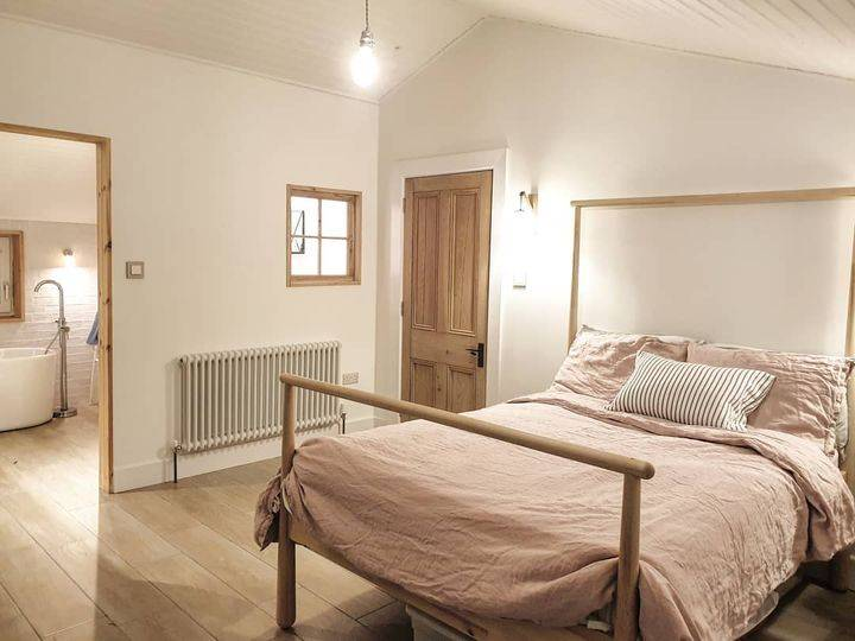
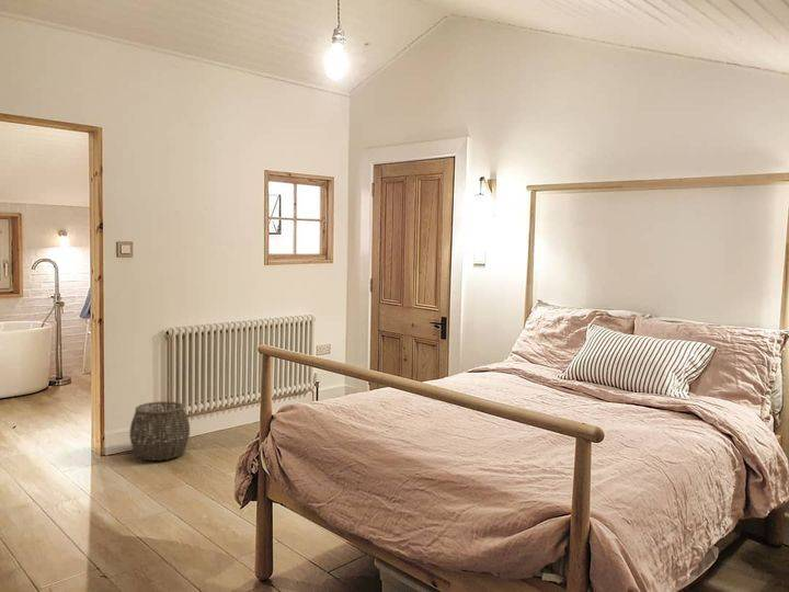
+ woven basket [128,400,192,462]
